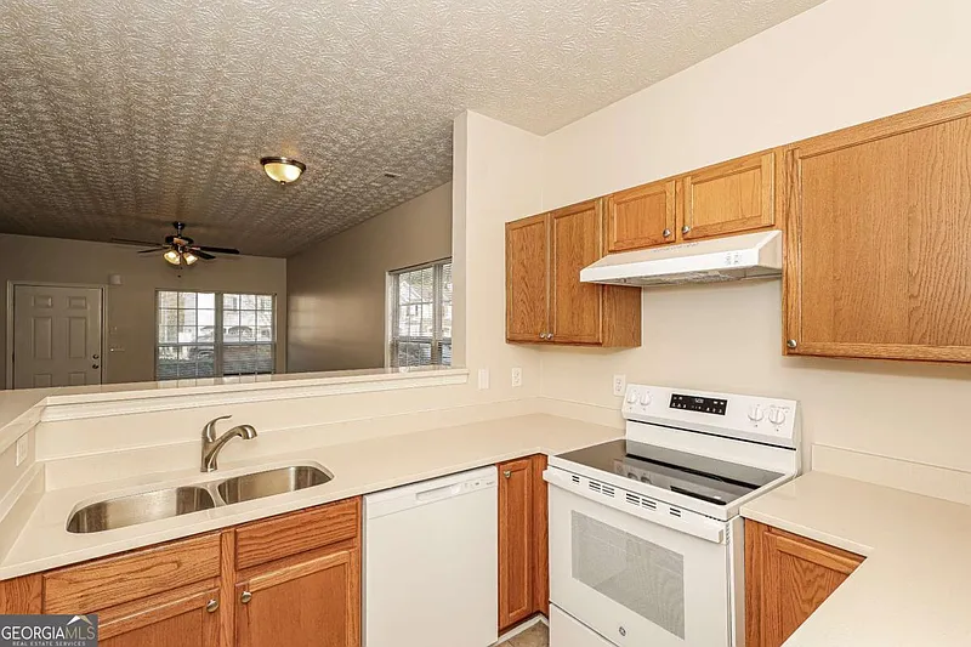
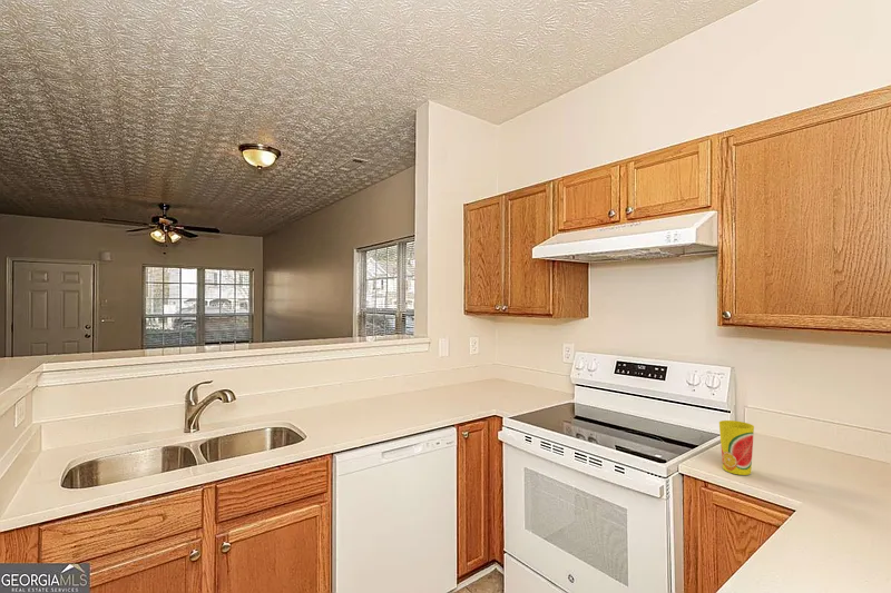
+ cup [718,419,755,476]
